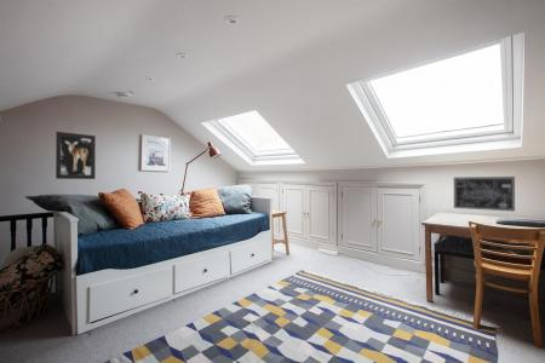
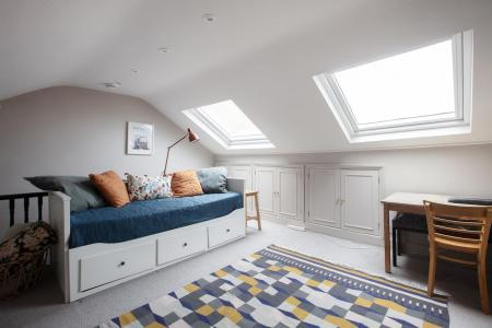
- wall art [54,131,97,180]
- wall art [453,175,516,213]
